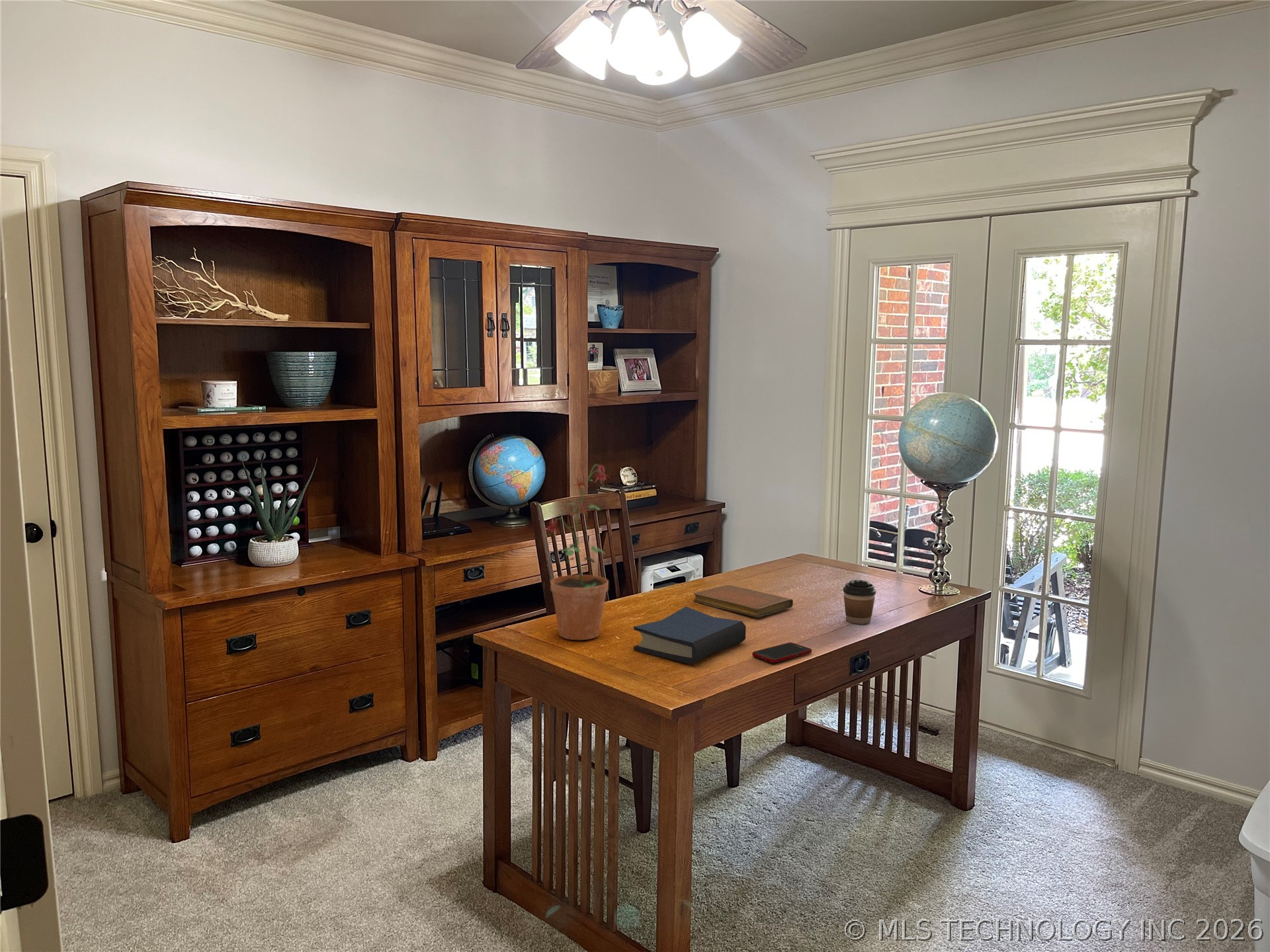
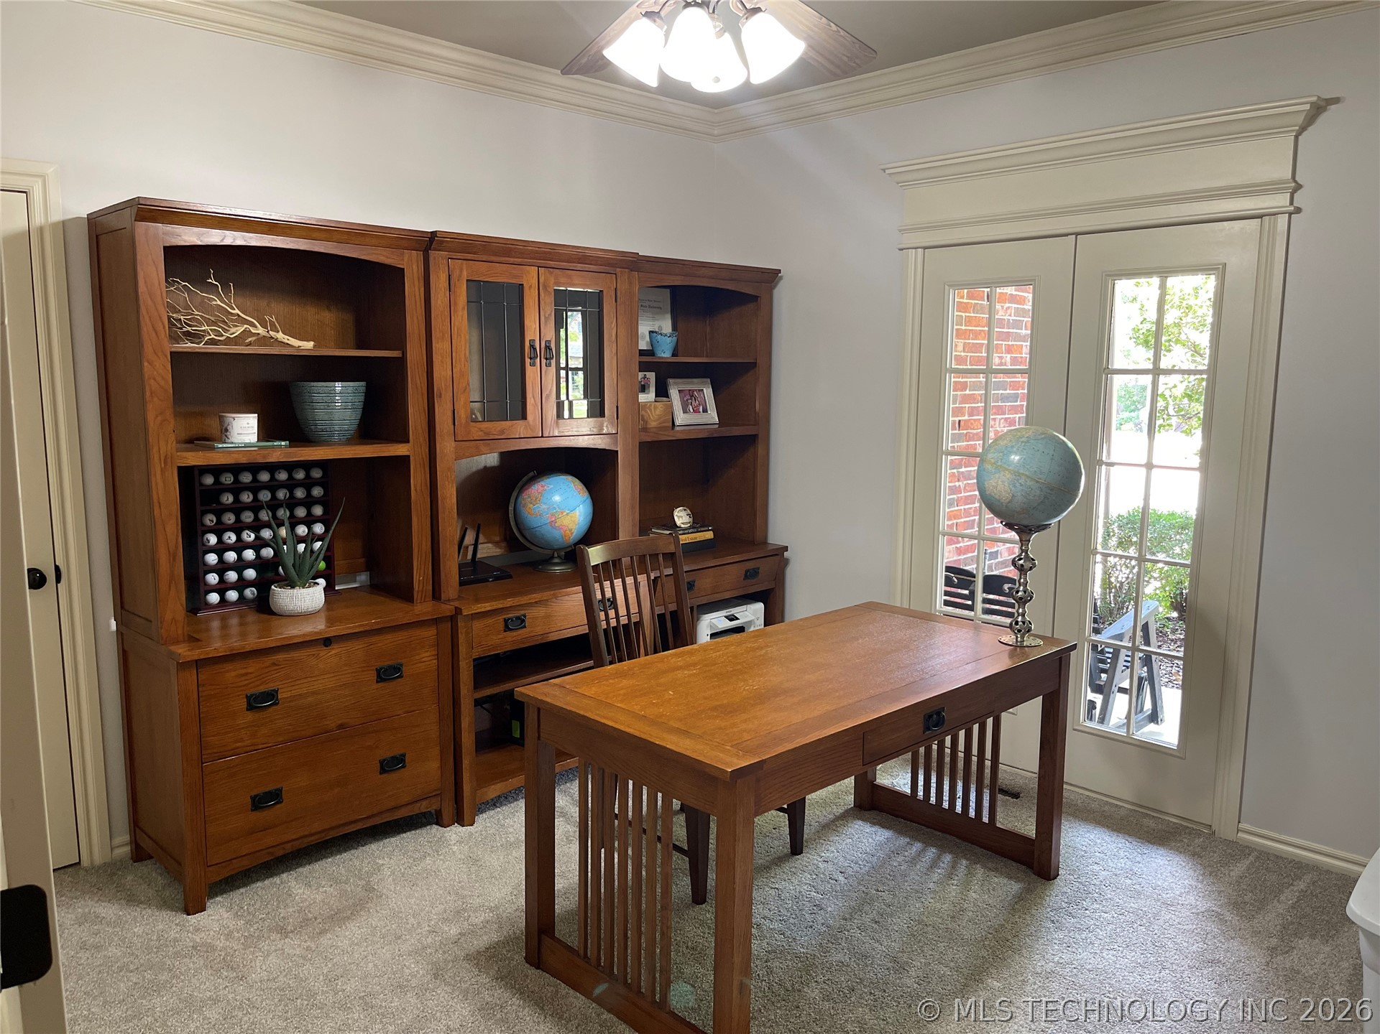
- hardback book [633,606,747,665]
- potted plant [544,463,611,641]
- cell phone [751,642,812,664]
- notebook [693,584,794,618]
- coffee cup [843,579,877,625]
